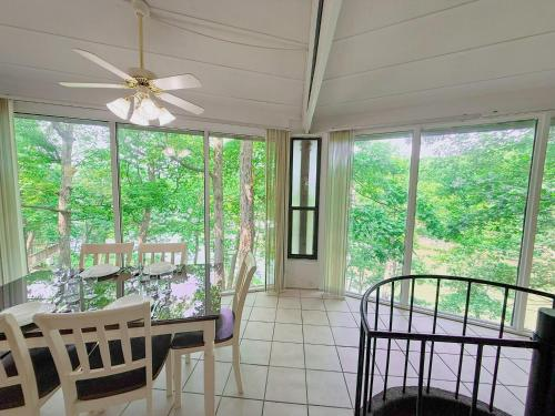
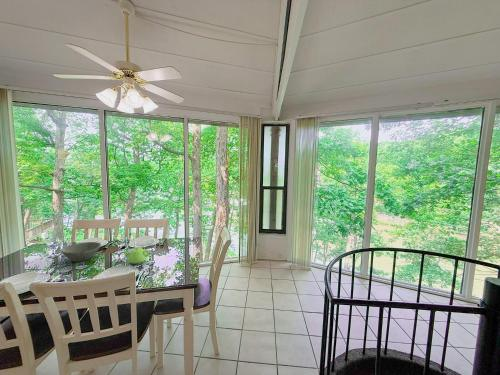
+ bowl [60,241,102,263]
+ teapot [122,246,150,265]
